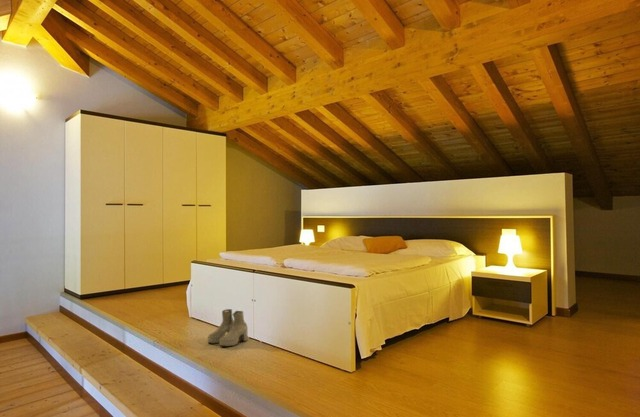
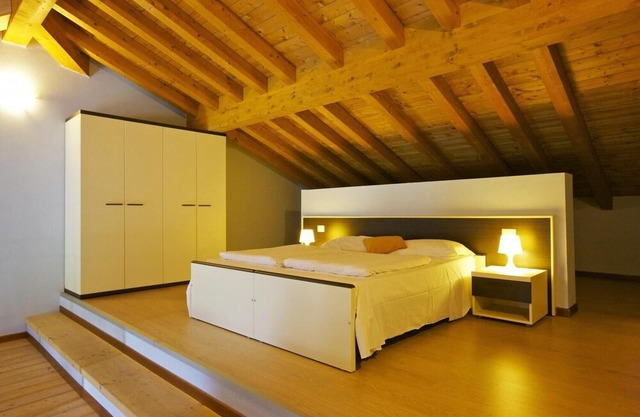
- boots [207,308,248,347]
